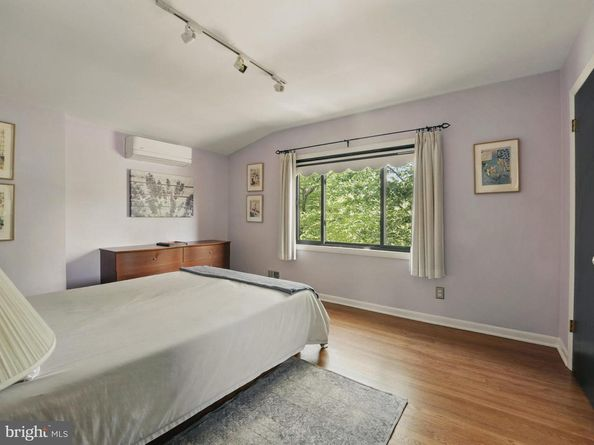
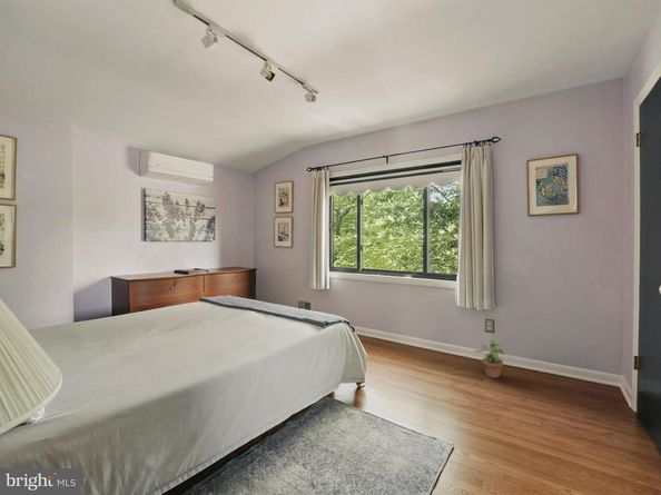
+ potted plant [474,338,506,378]
